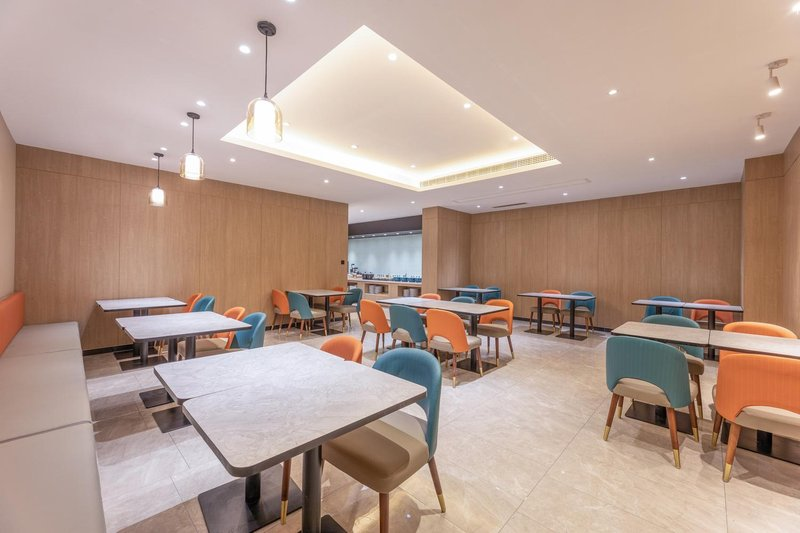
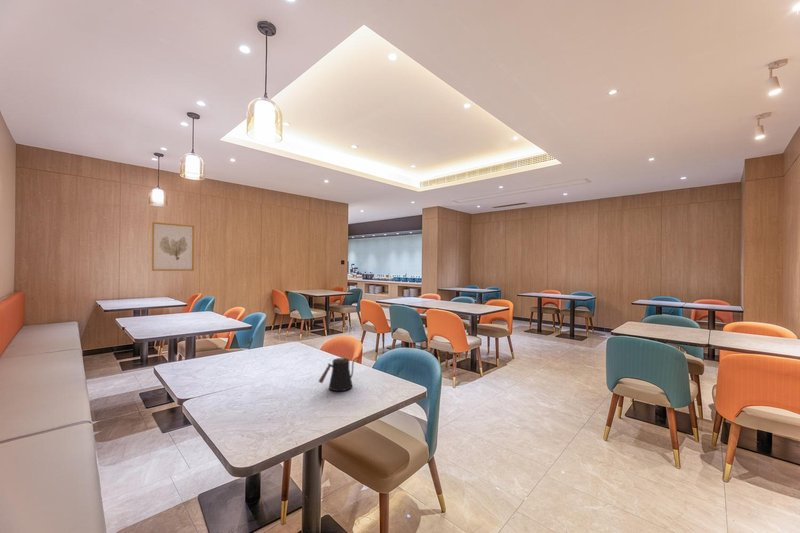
+ wall art [151,221,195,272]
+ kettle [318,356,359,392]
